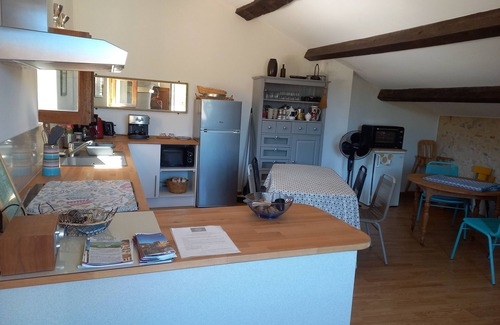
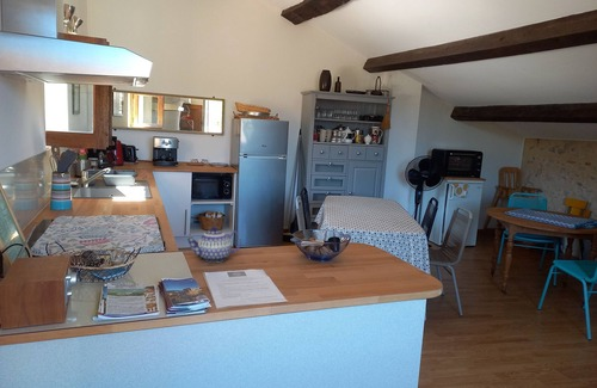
+ teapot [186,226,242,264]
